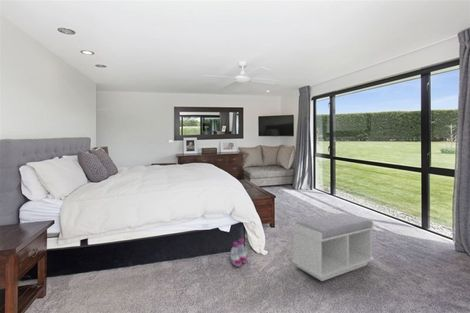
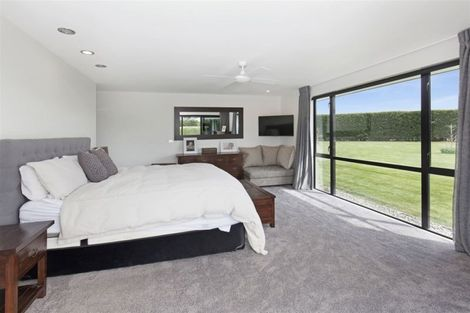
- boots [229,237,248,268]
- bench [291,212,374,282]
